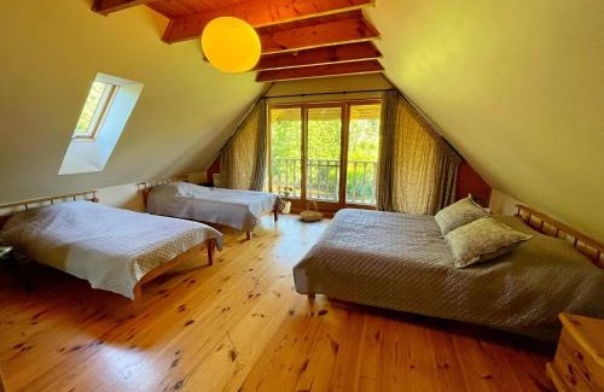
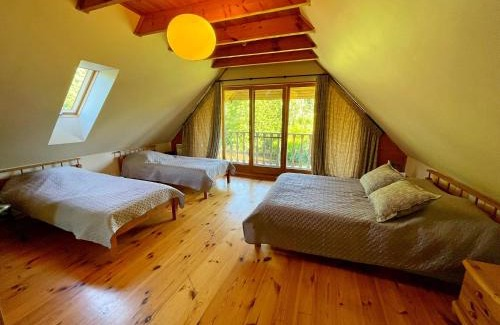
- house plant [275,186,301,215]
- basket [300,200,324,222]
